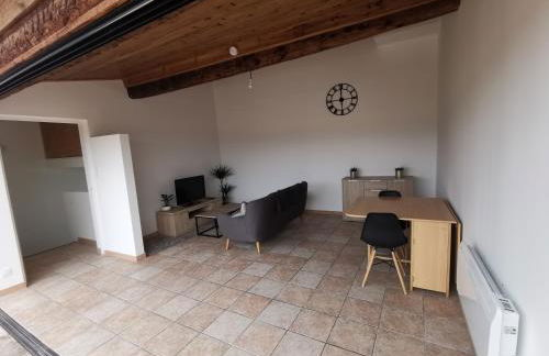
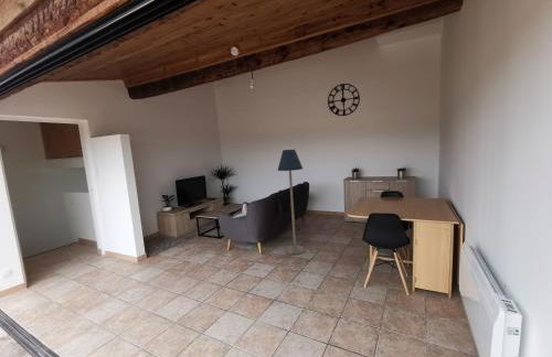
+ floor lamp [277,149,306,256]
